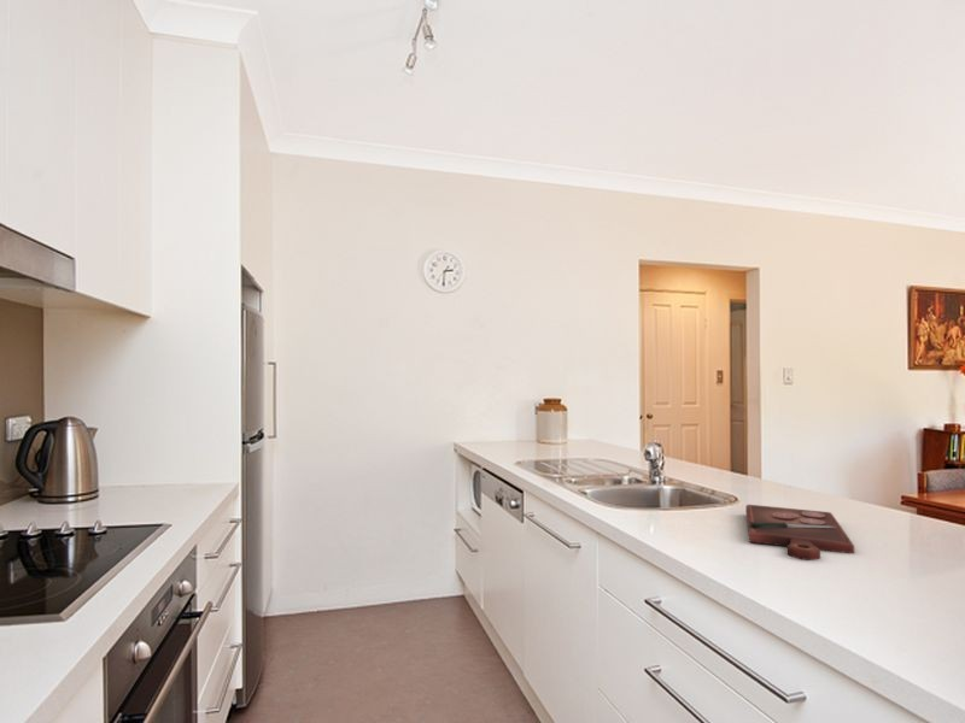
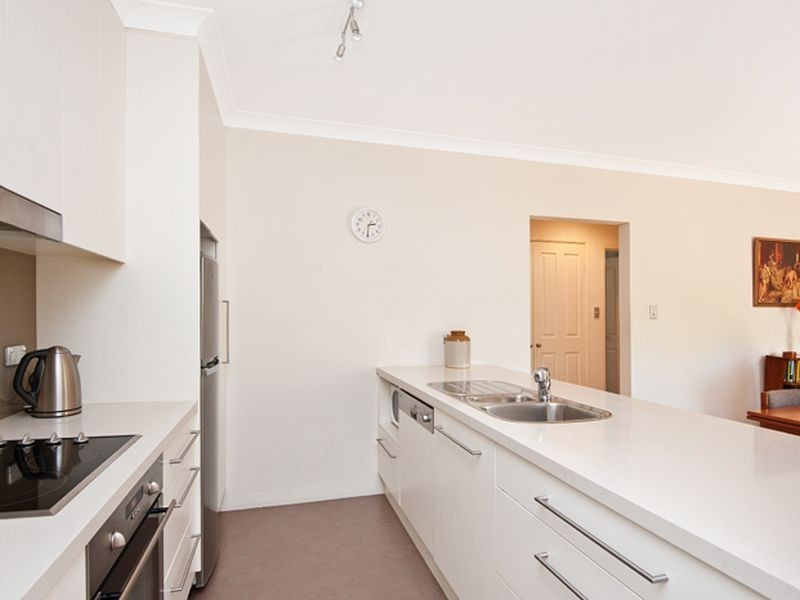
- cutting board [744,504,855,562]
